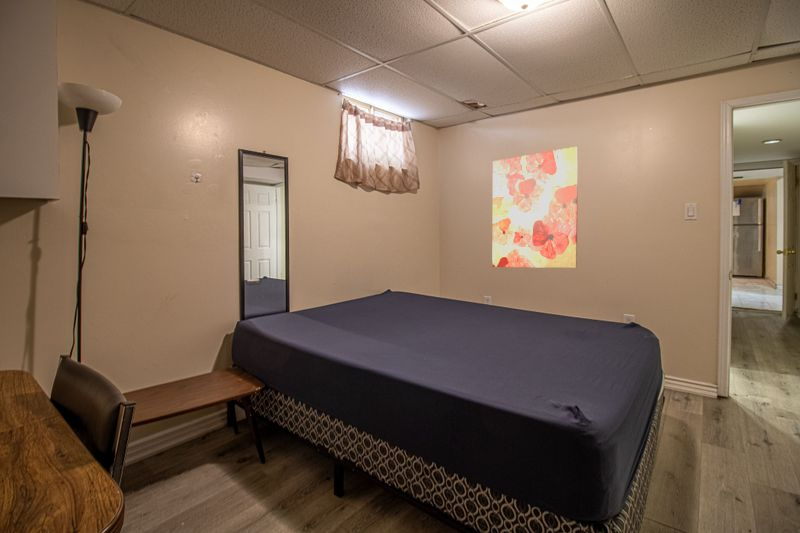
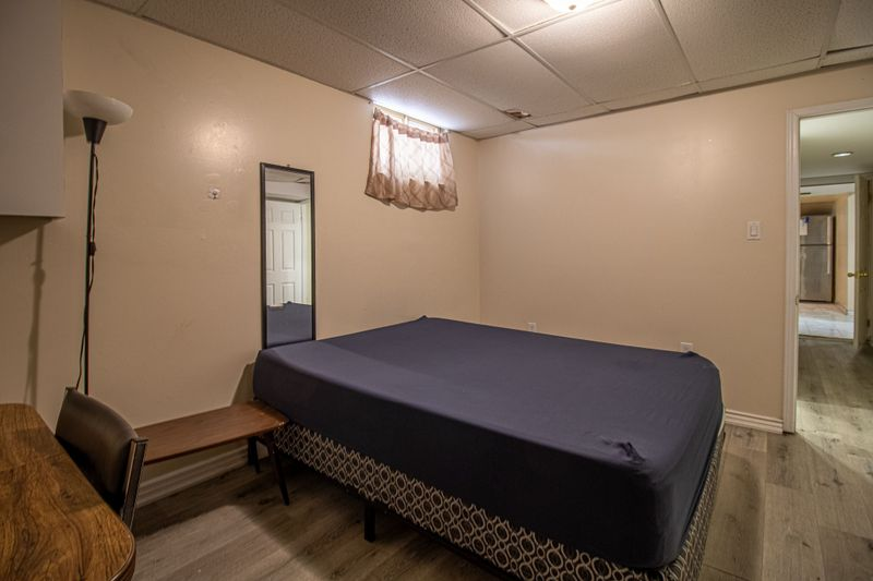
- wall art [491,146,579,269]
